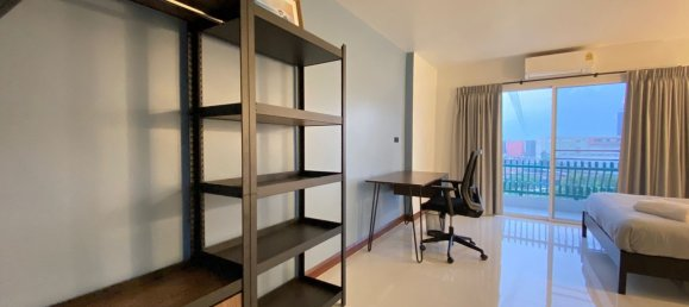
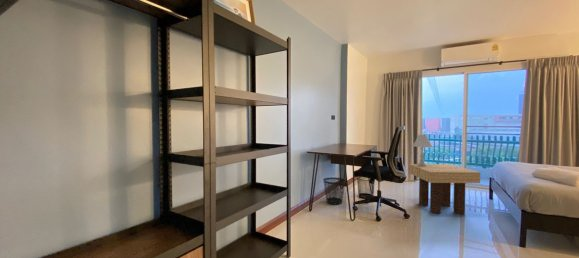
+ side table [408,163,481,215]
+ table lamp [411,134,434,166]
+ wastebasket [322,176,347,205]
